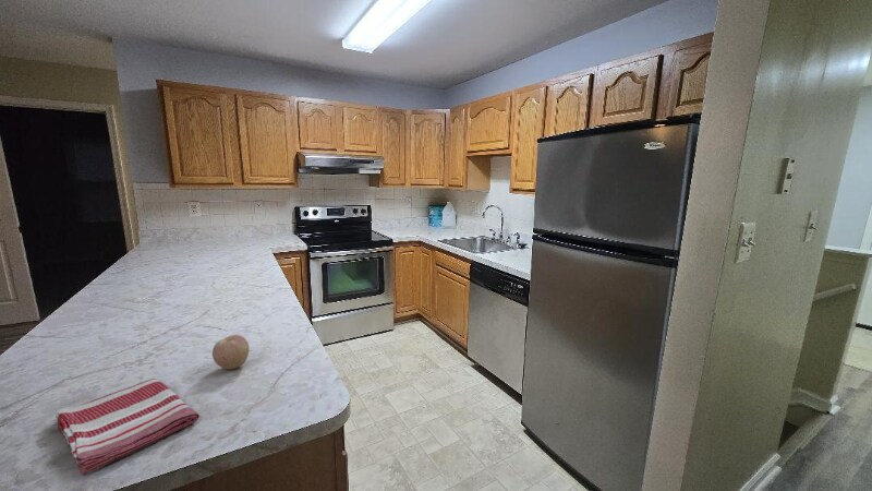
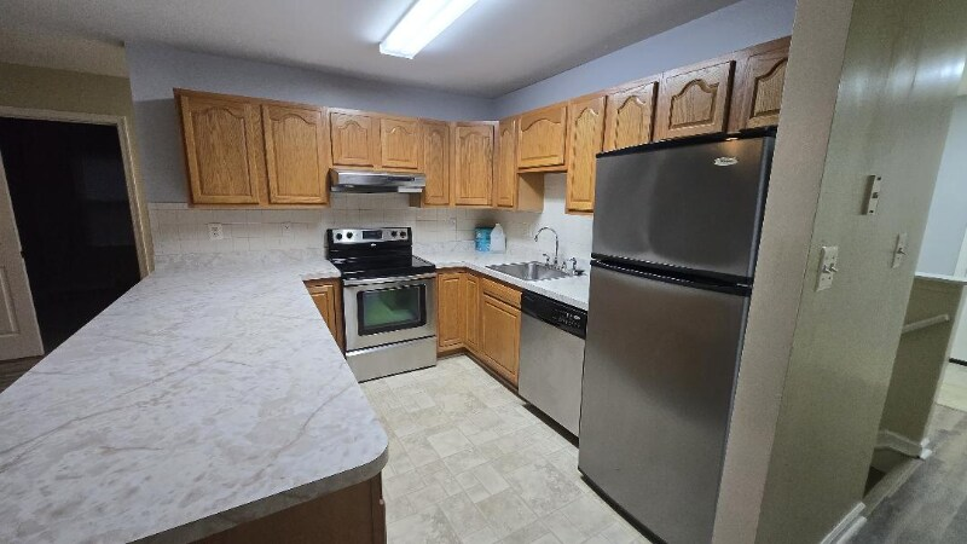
- dish towel [55,378,201,477]
- apple [211,334,251,371]
